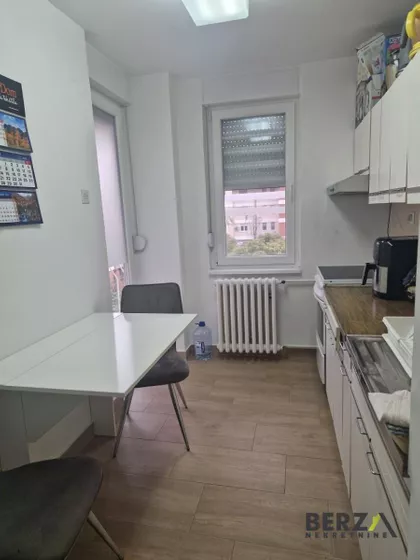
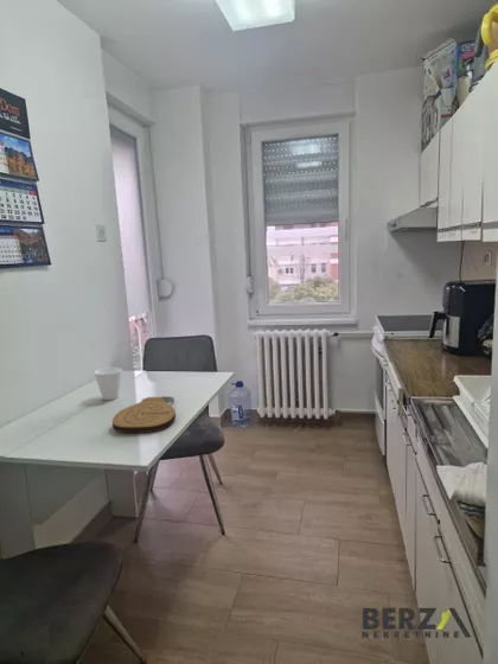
+ key chain [111,395,177,434]
+ cup [92,366,123,401]
